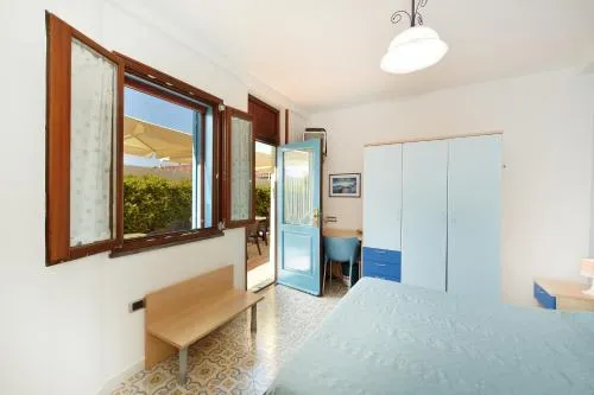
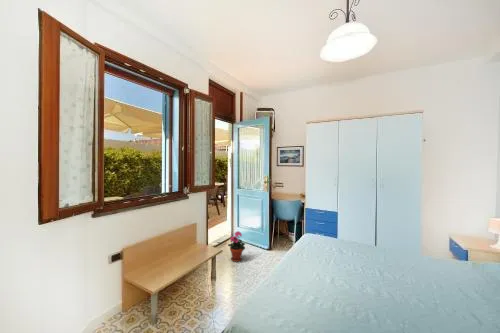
+ potted plant [227,230,246,263]
